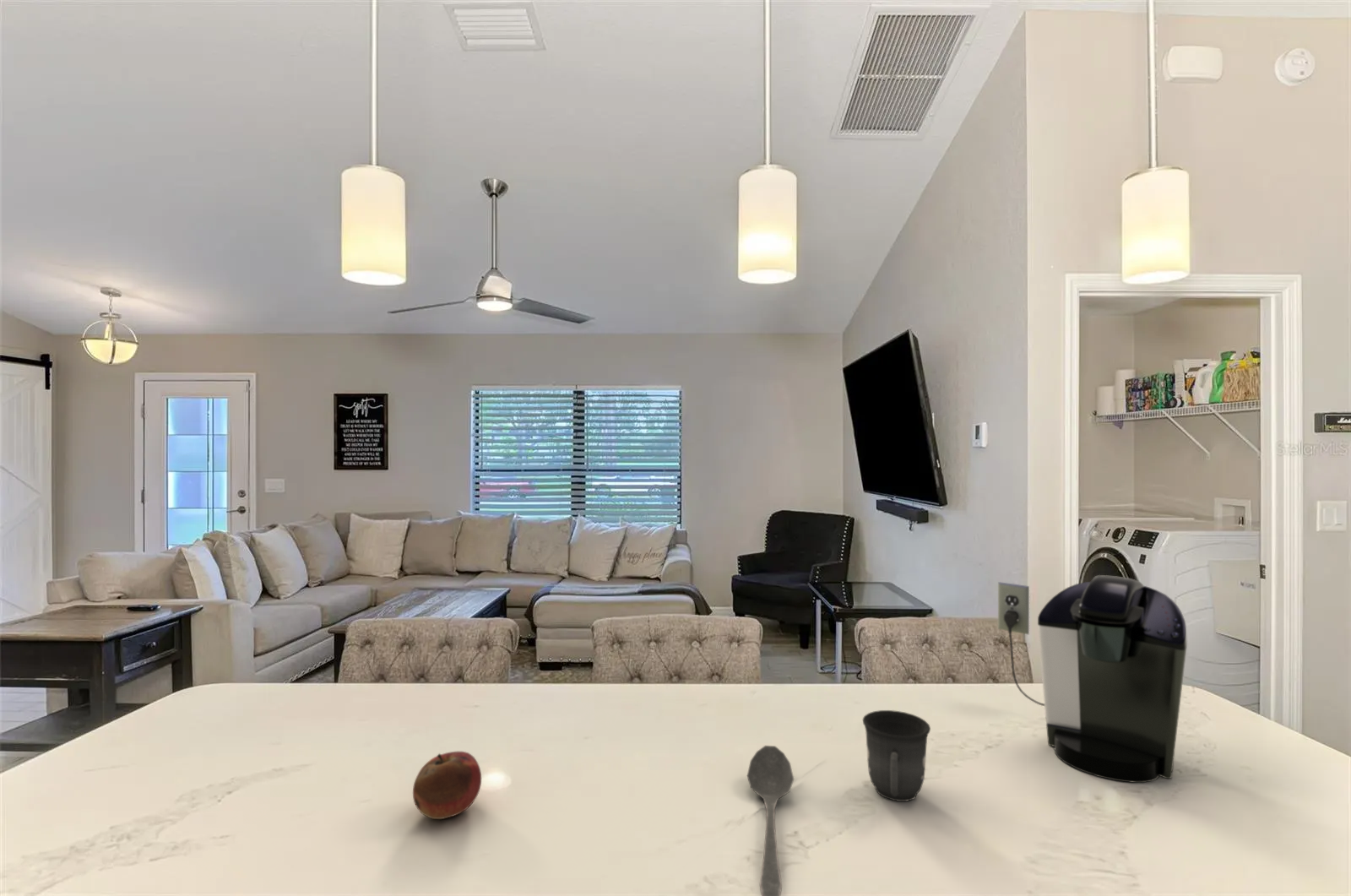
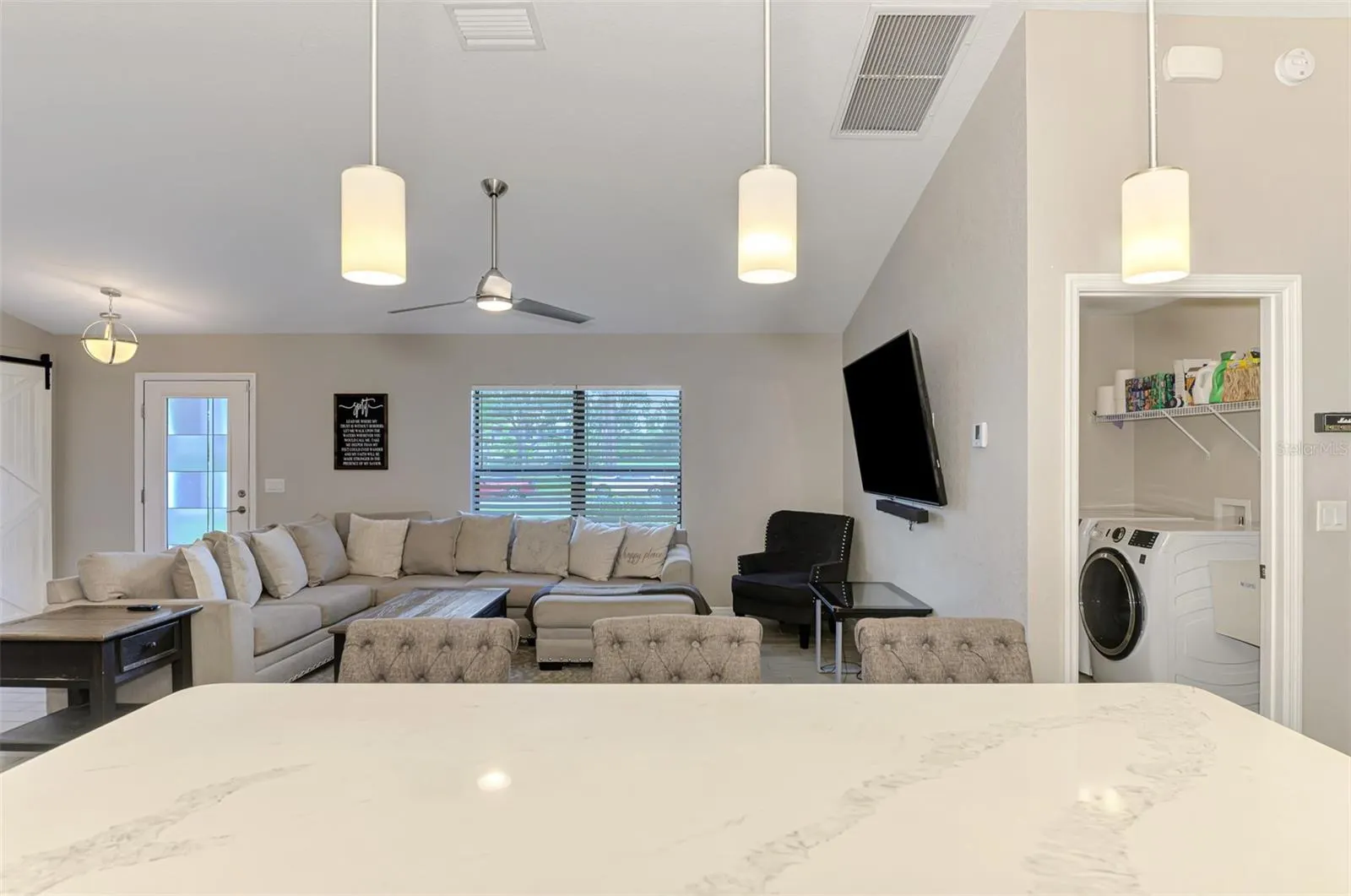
- fruit [412,751,482,820]
- stirrer [746,745,795,896]
- coffee maker [997,574,1188,784]
- mug [862,709,931,802]
